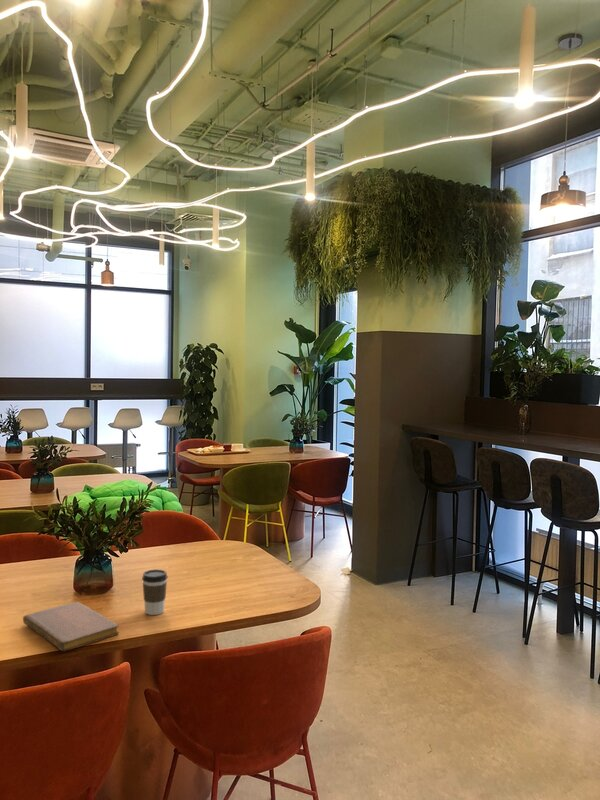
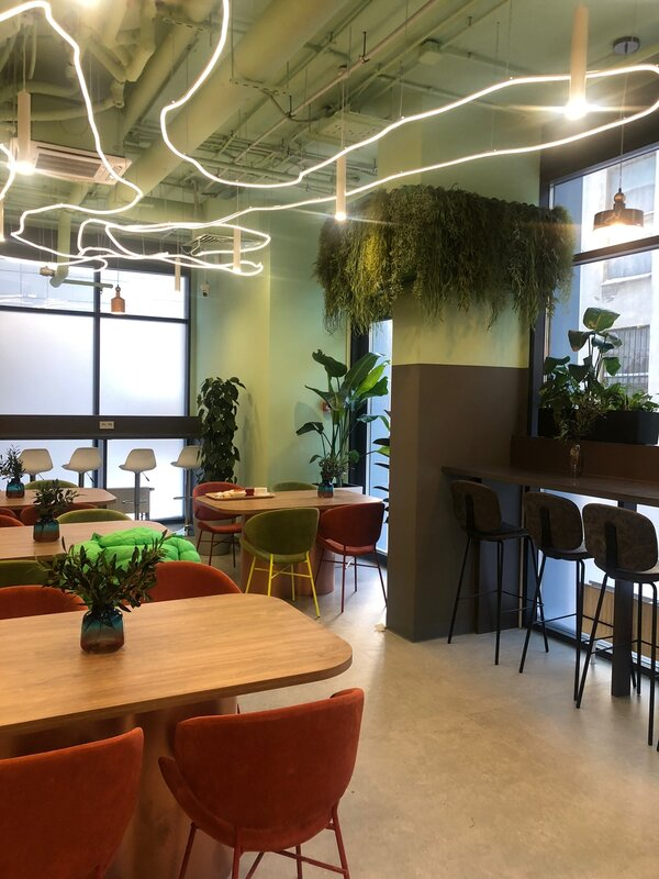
- coffee cup [141,568,168,616]
- notebook [22,601,120,653]
